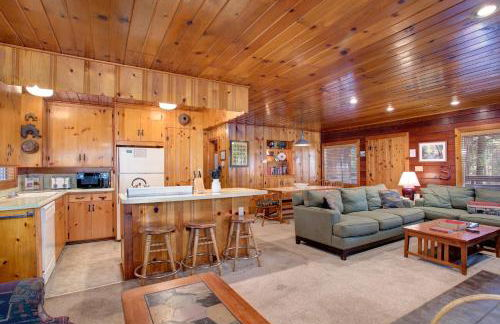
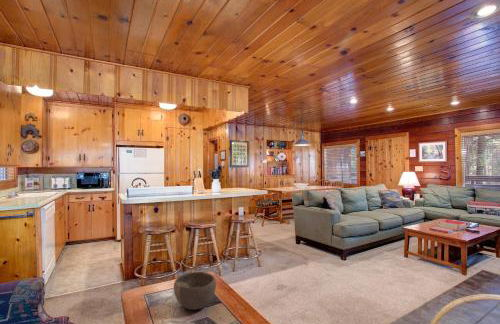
+ bowl [173,271,217,311]
